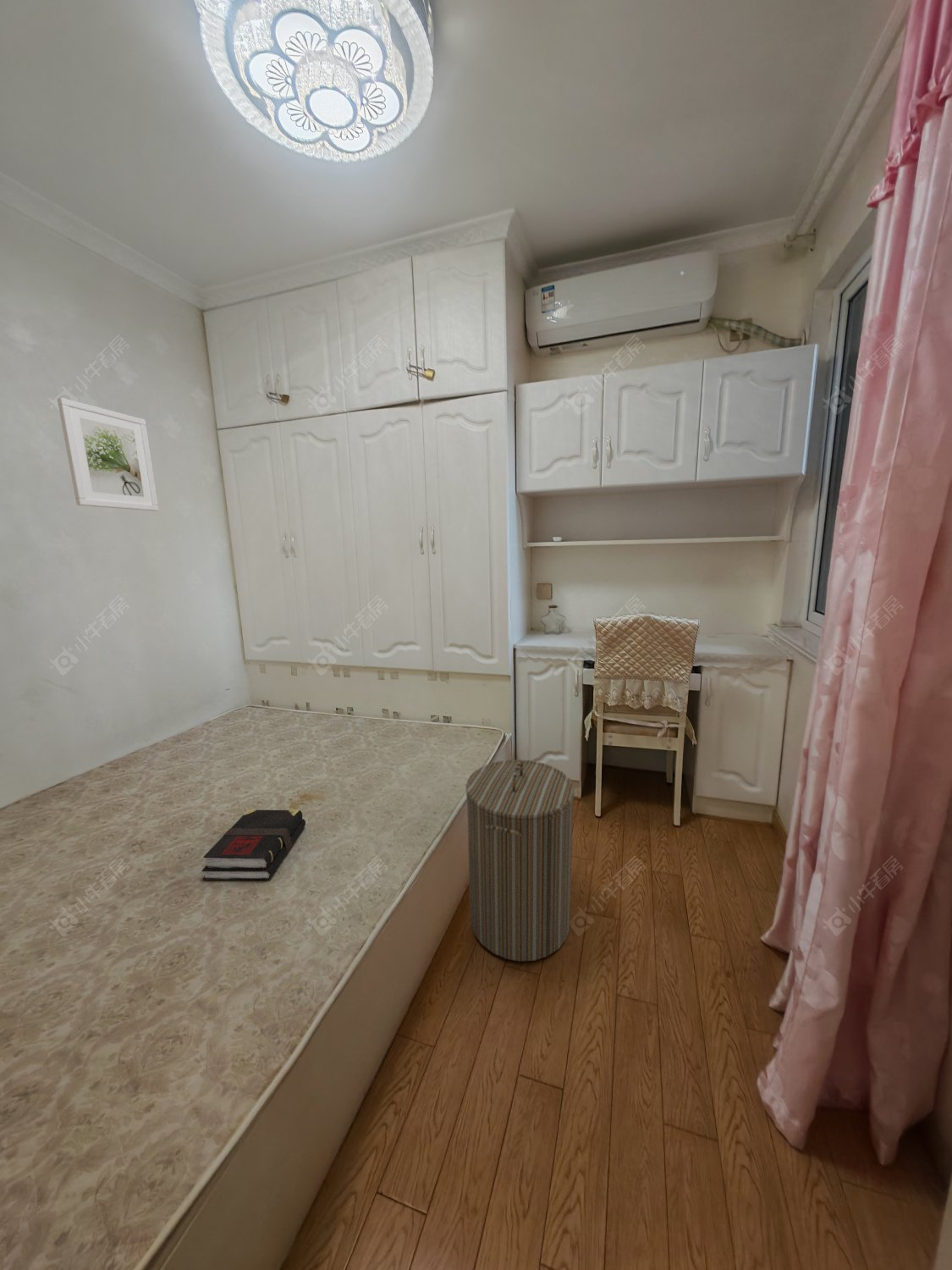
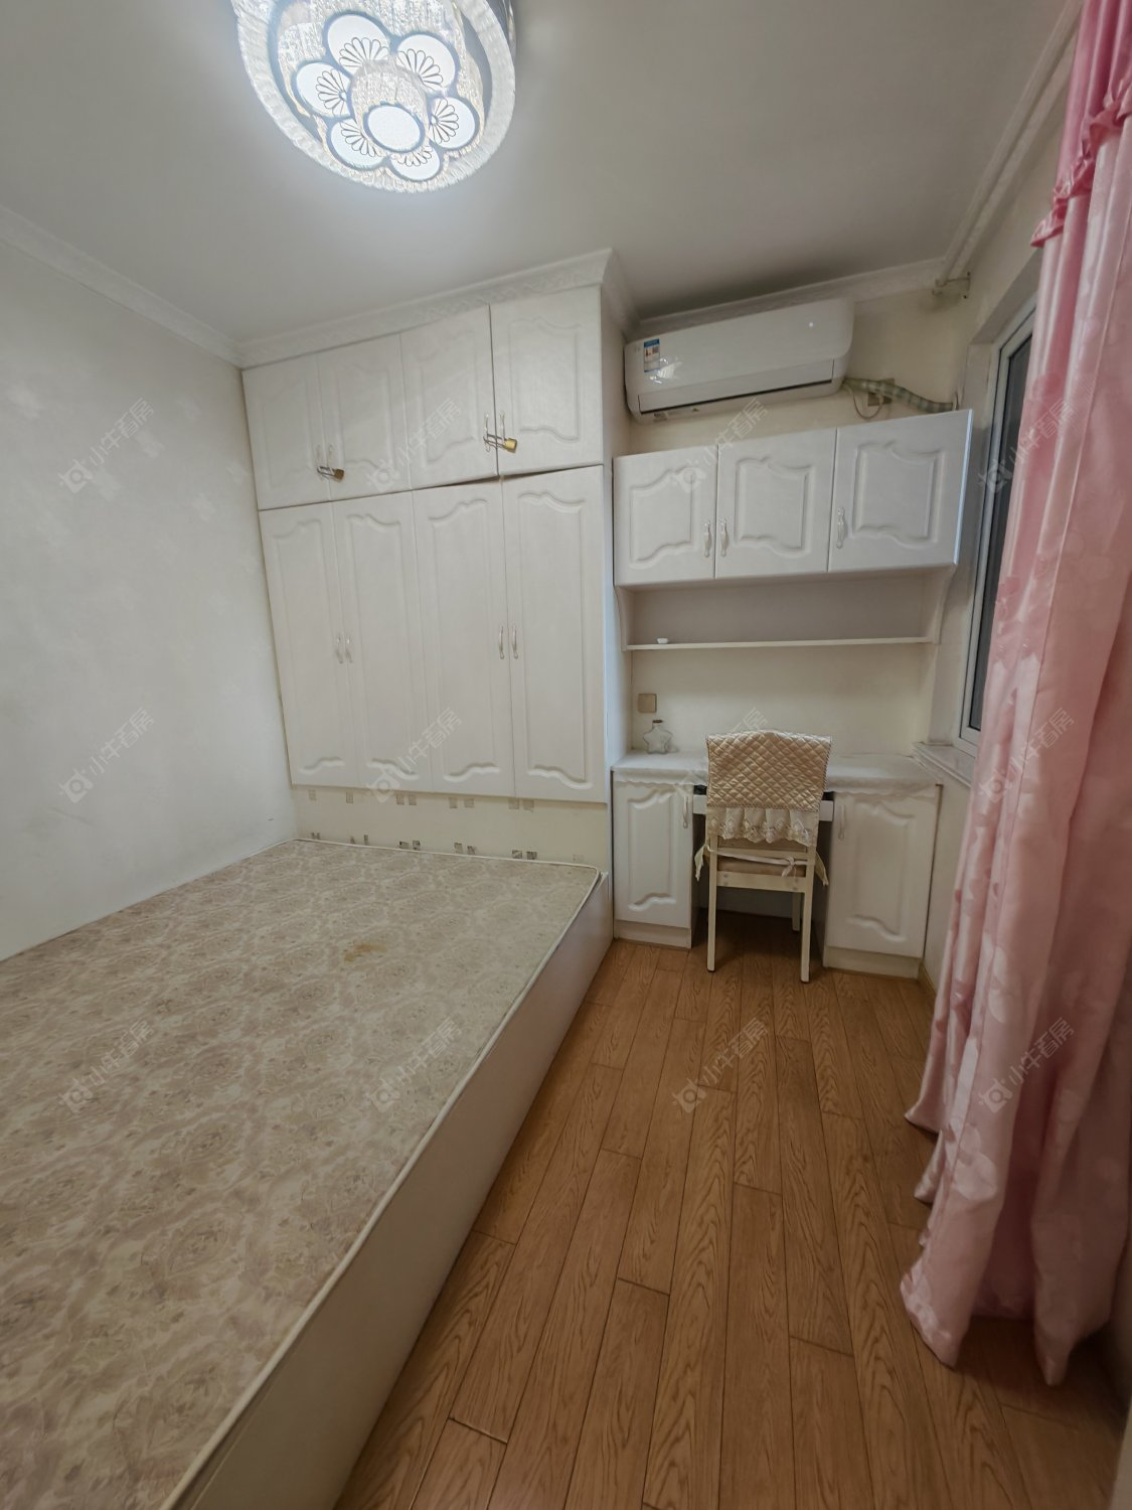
- book [201,809,306,881]
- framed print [57,397,160,511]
- laundry hamper [465,759,575,963]
